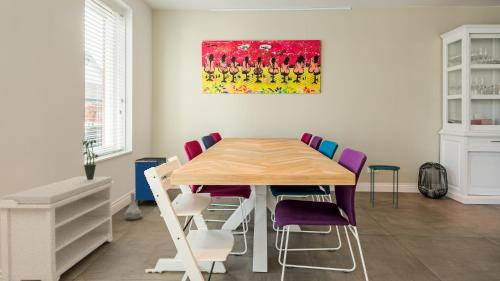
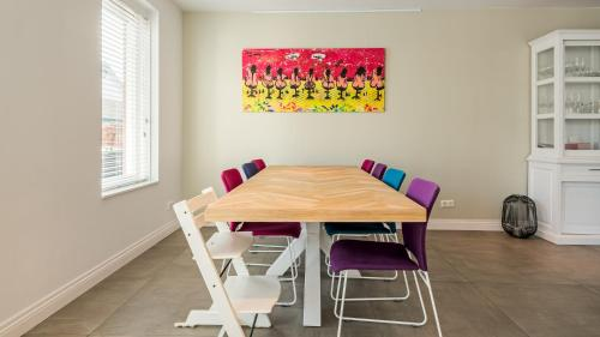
- bench [0,175,116,281]
- potted plant [79,137,99,180]
- vase [124,192,143,221]
- cabinet [133,156,167,206]
- side table [367,164,401,209]
